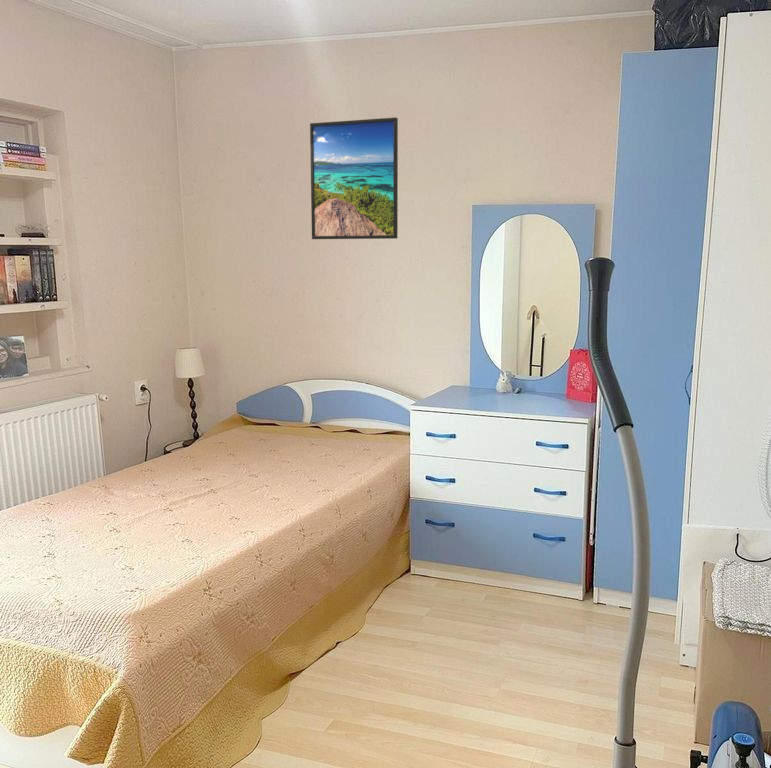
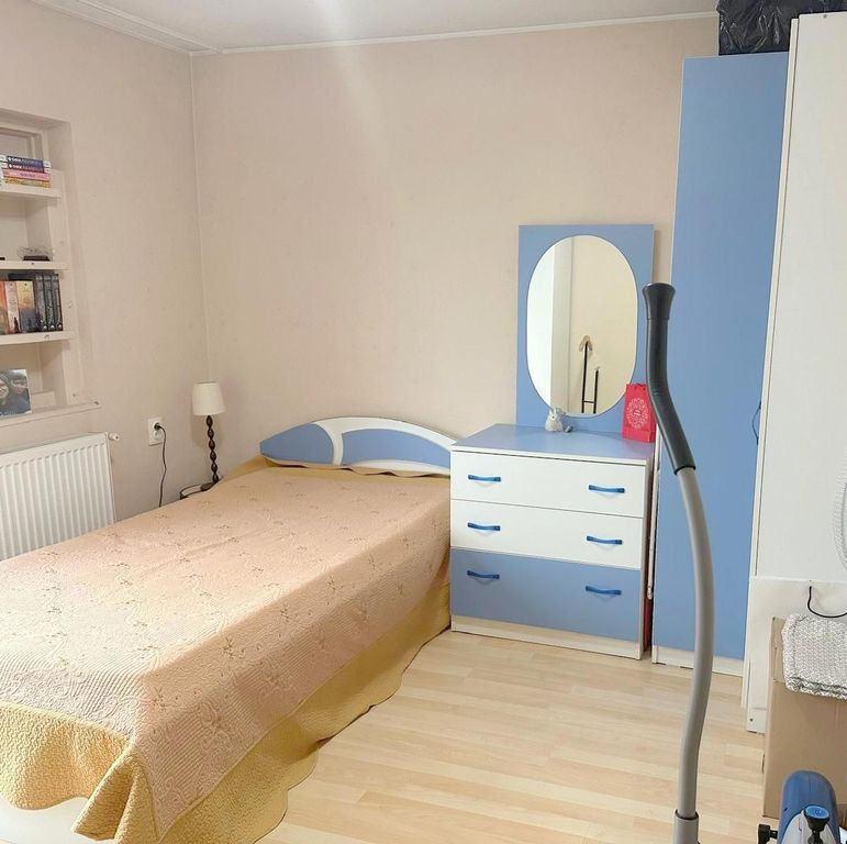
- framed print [309,116,399,240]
